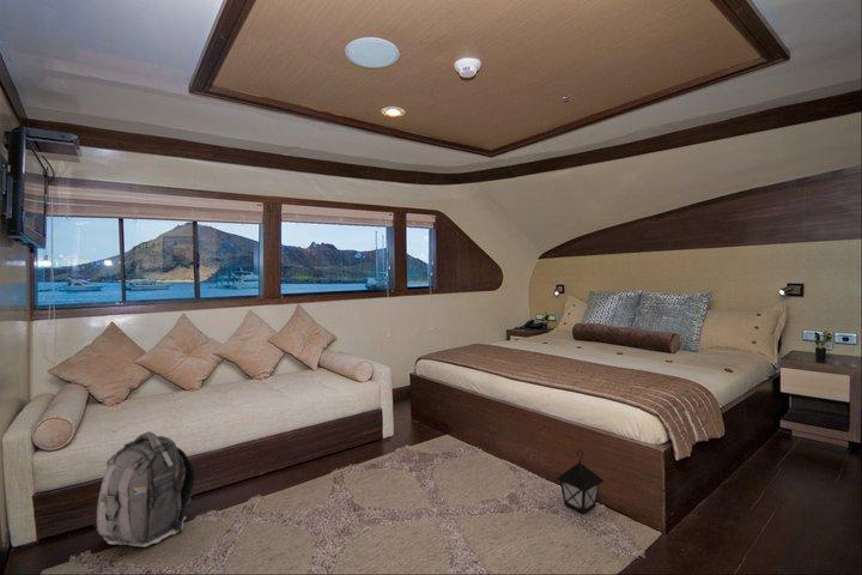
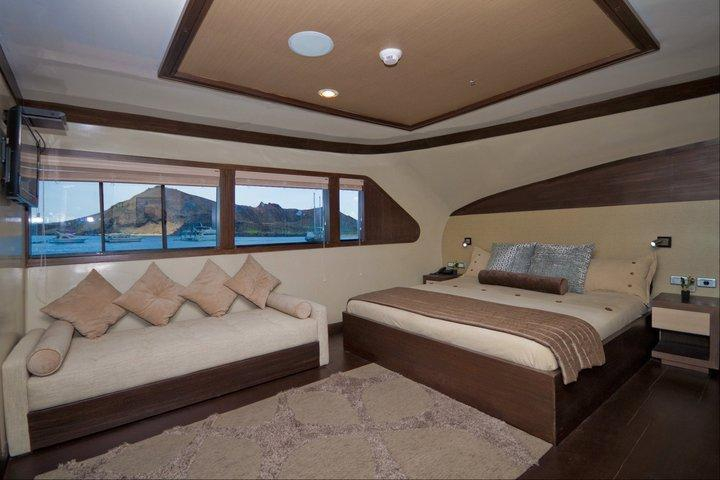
- lantern [554,448,606,515]
- backpack [93,430,196,547]
